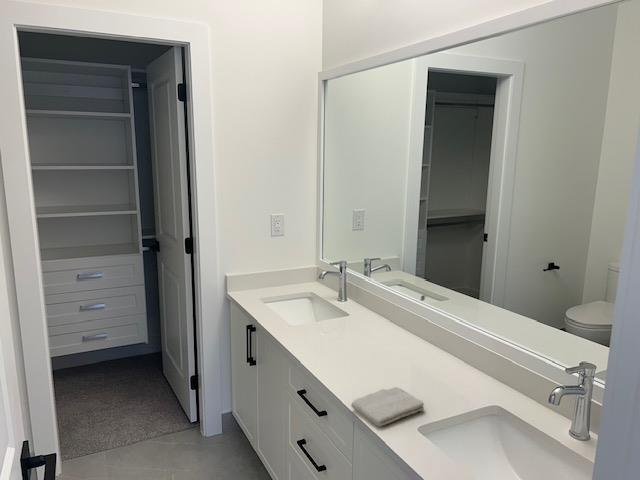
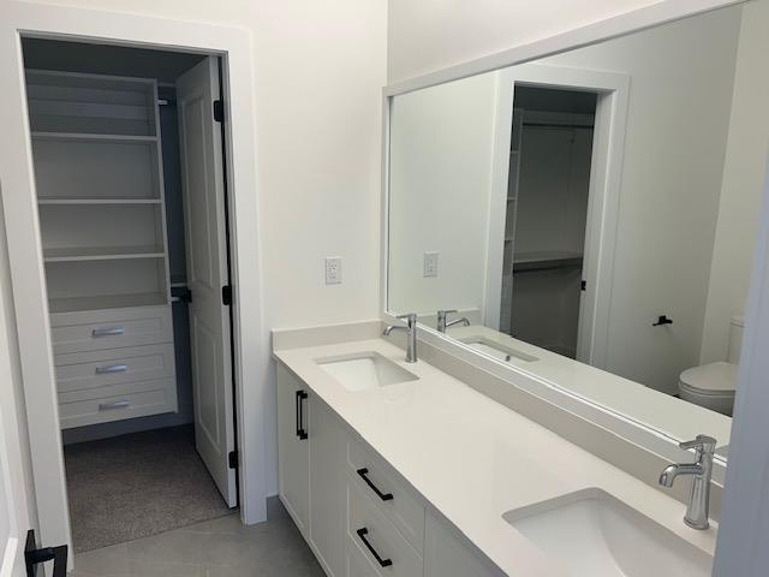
- washcloth [350,386,425,427]
